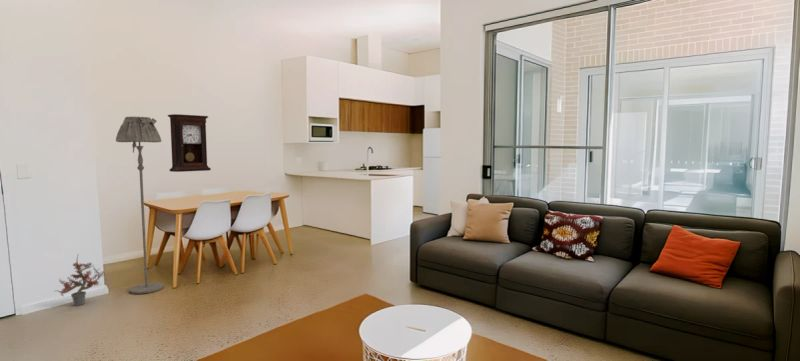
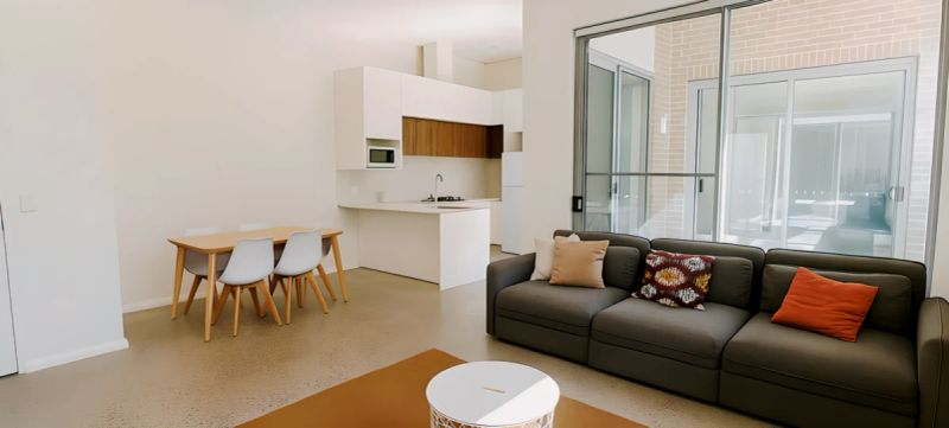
- floor lamp [115,116,164,295]
- pendulum clock [167,113,212,173]
- potted plant [53,252,106,307]
